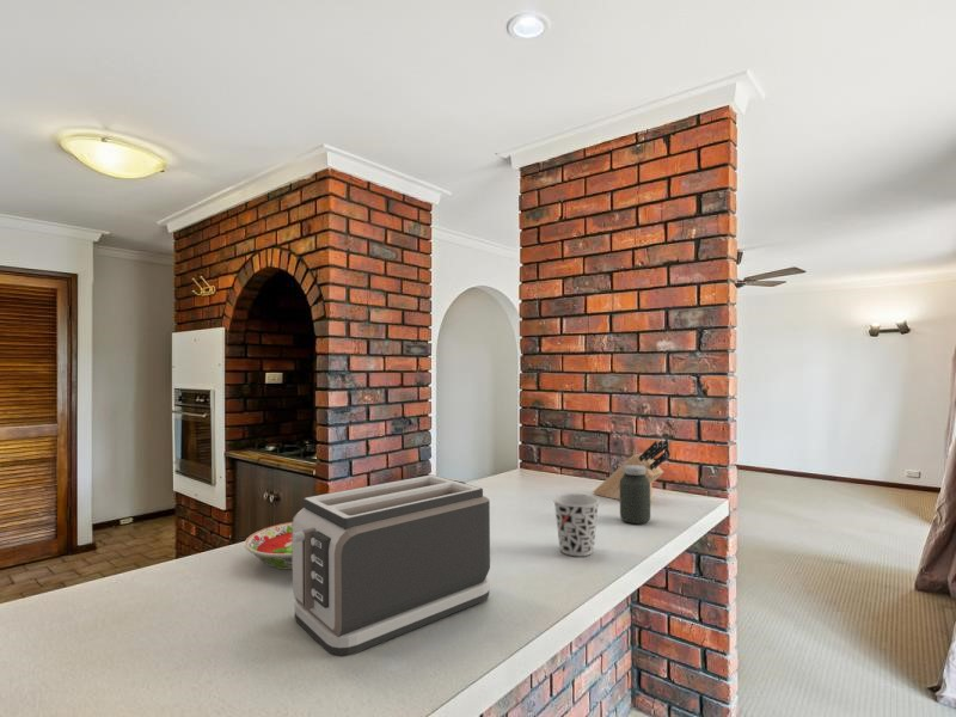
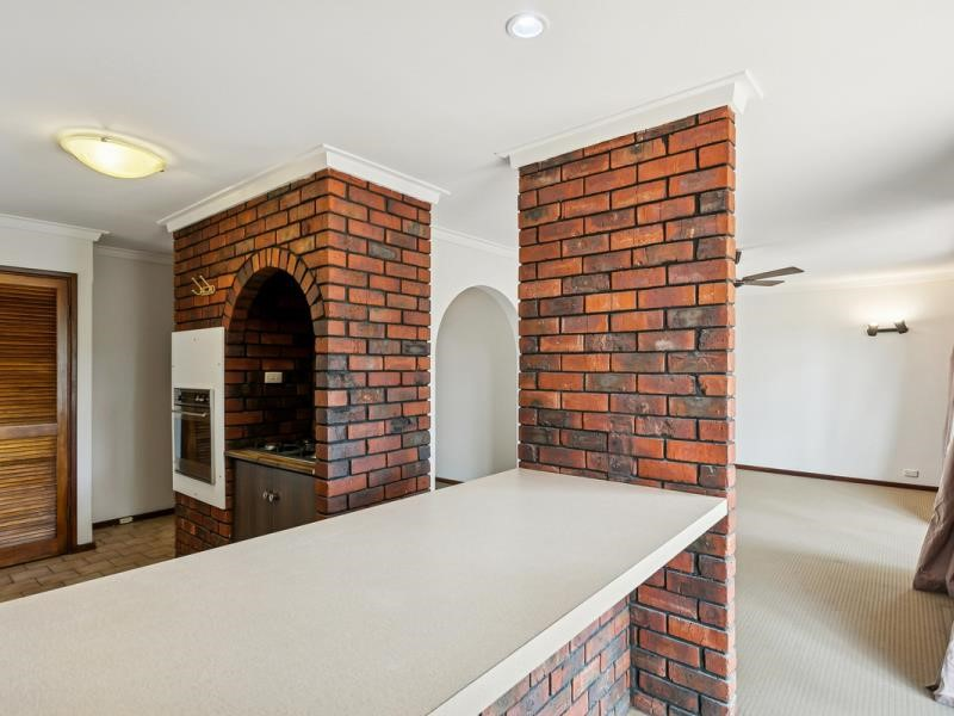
- toaster [292,473,491,657]
- cup [552,492,601,557]
- bowl [244,521,293,570]
- knife block [592,439,672,502]
- jar [619,465,651,525]
